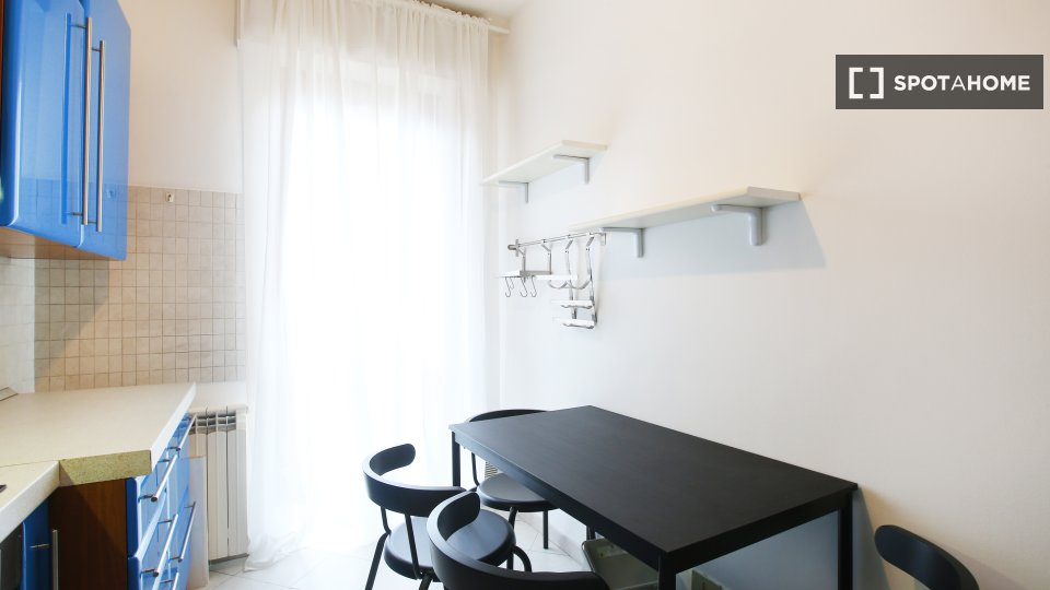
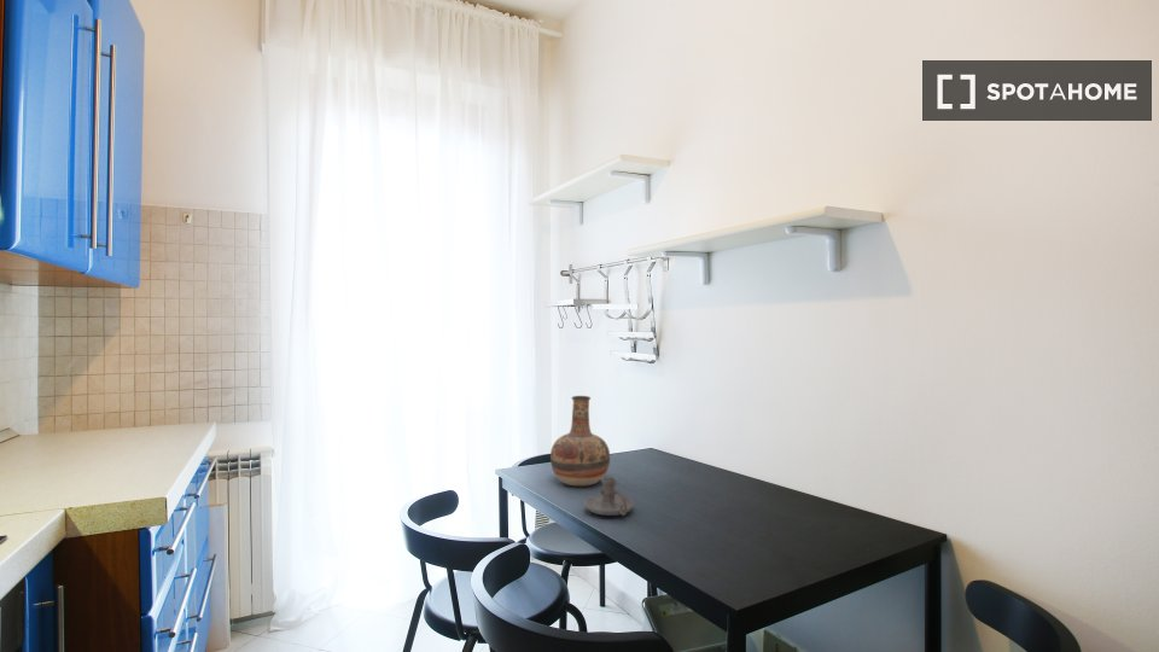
+ vase [549,395,611,488]
+ candle holder [583,476,635,517]
